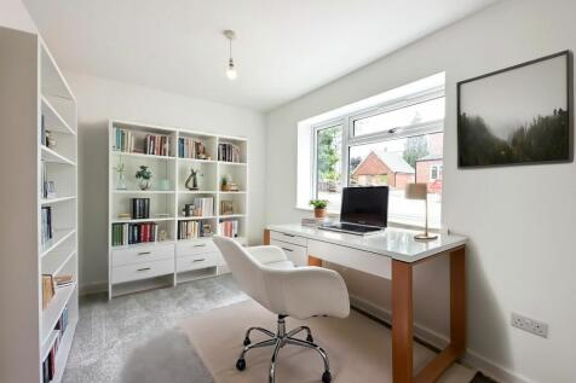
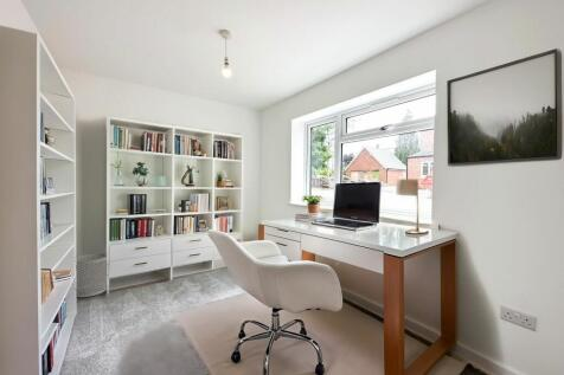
+ waste bin [76,252,108,298]
